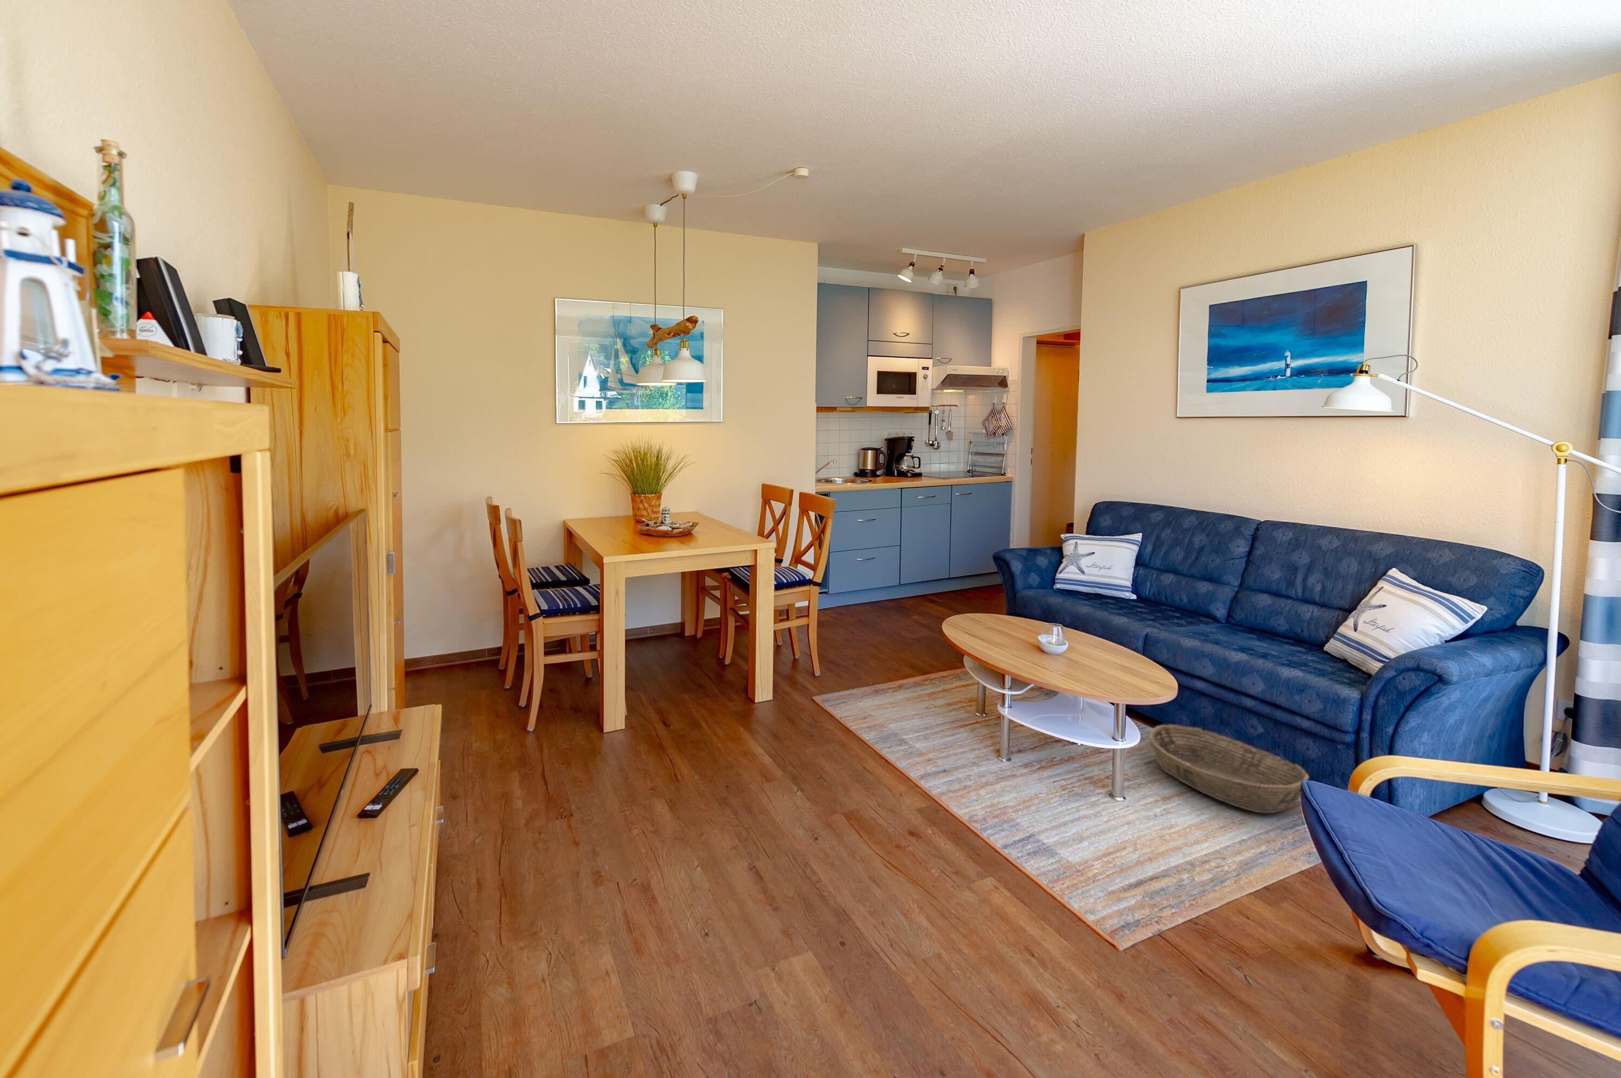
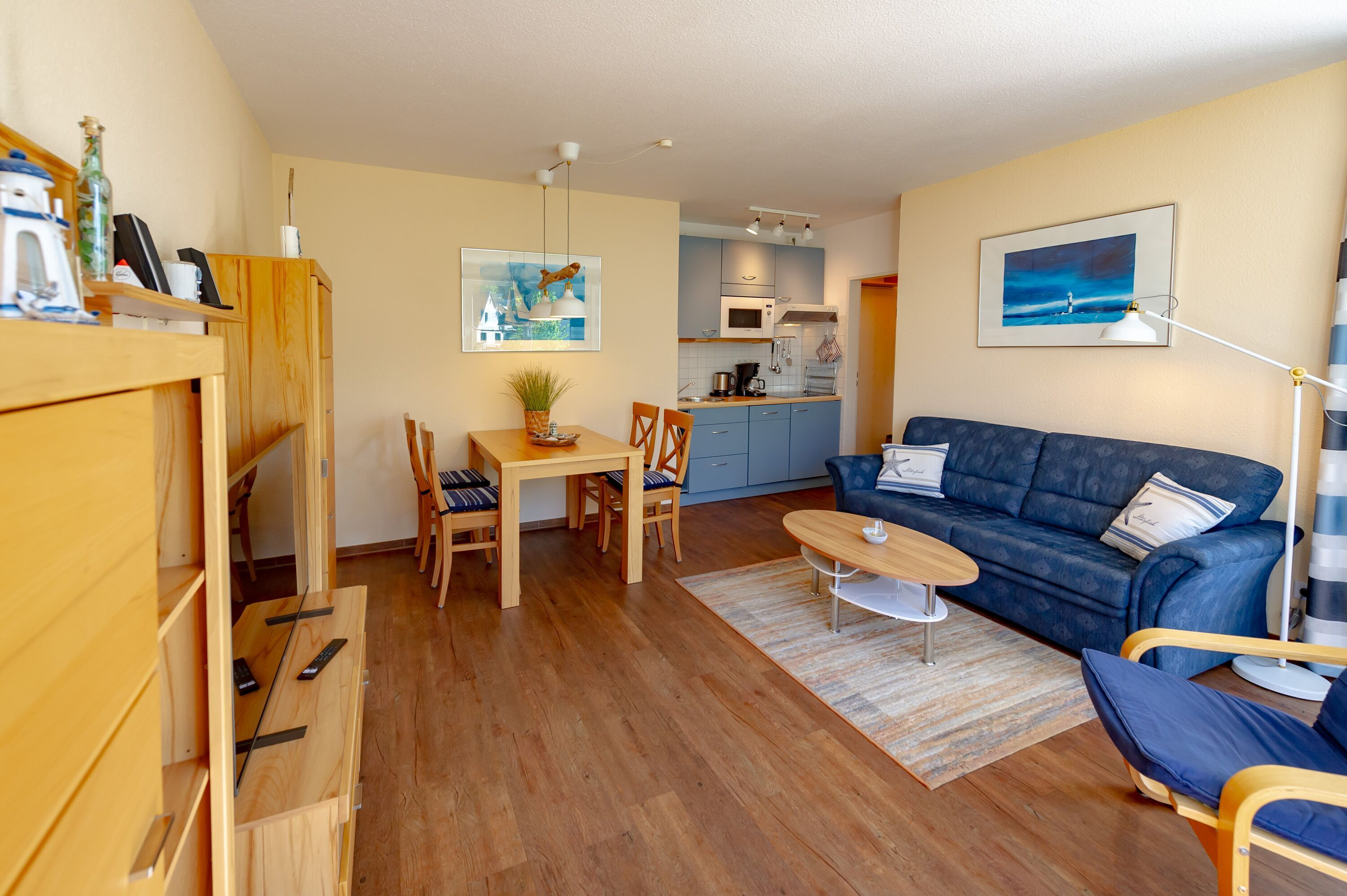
- basket [1149,724,1309,813]
